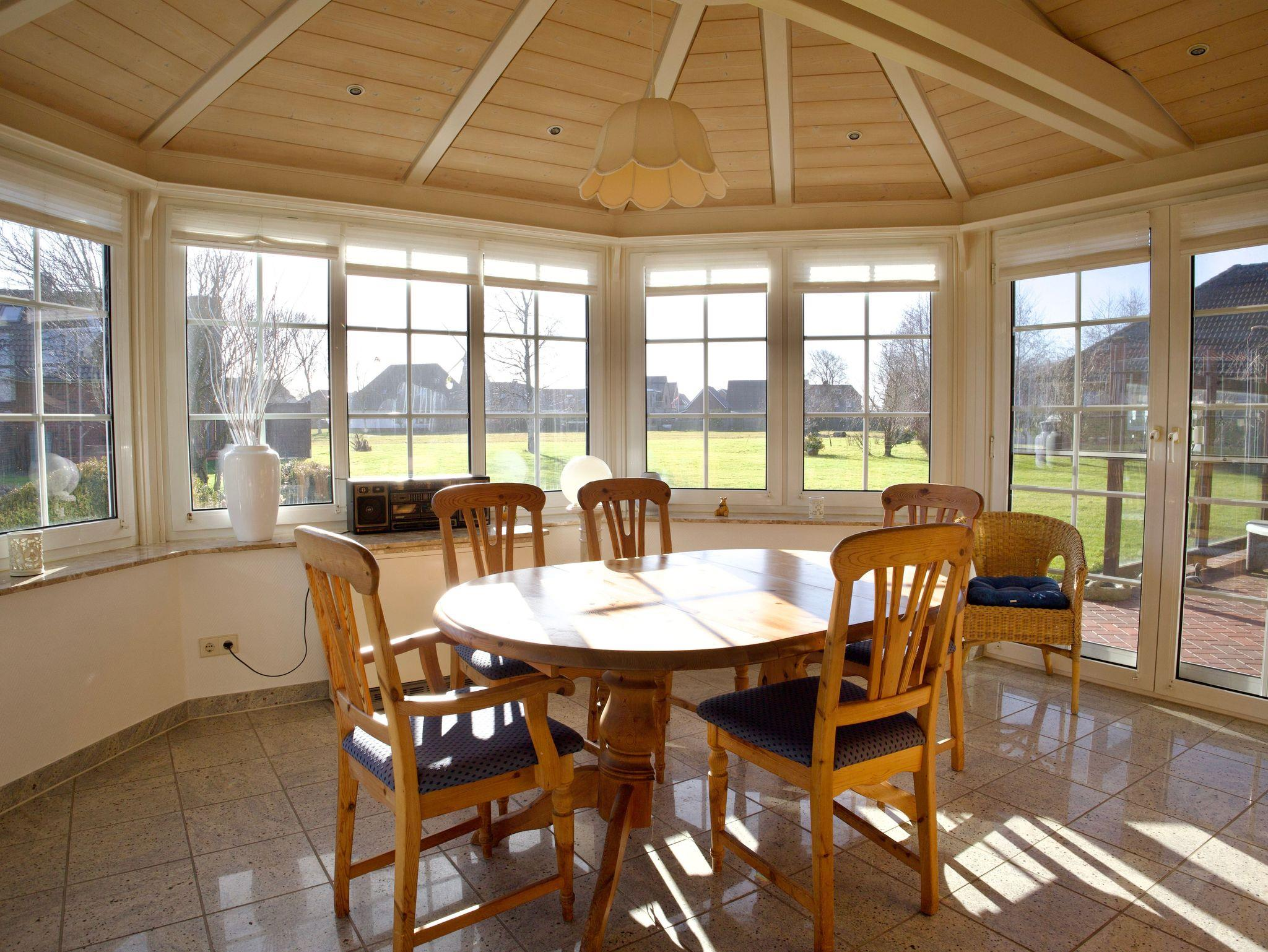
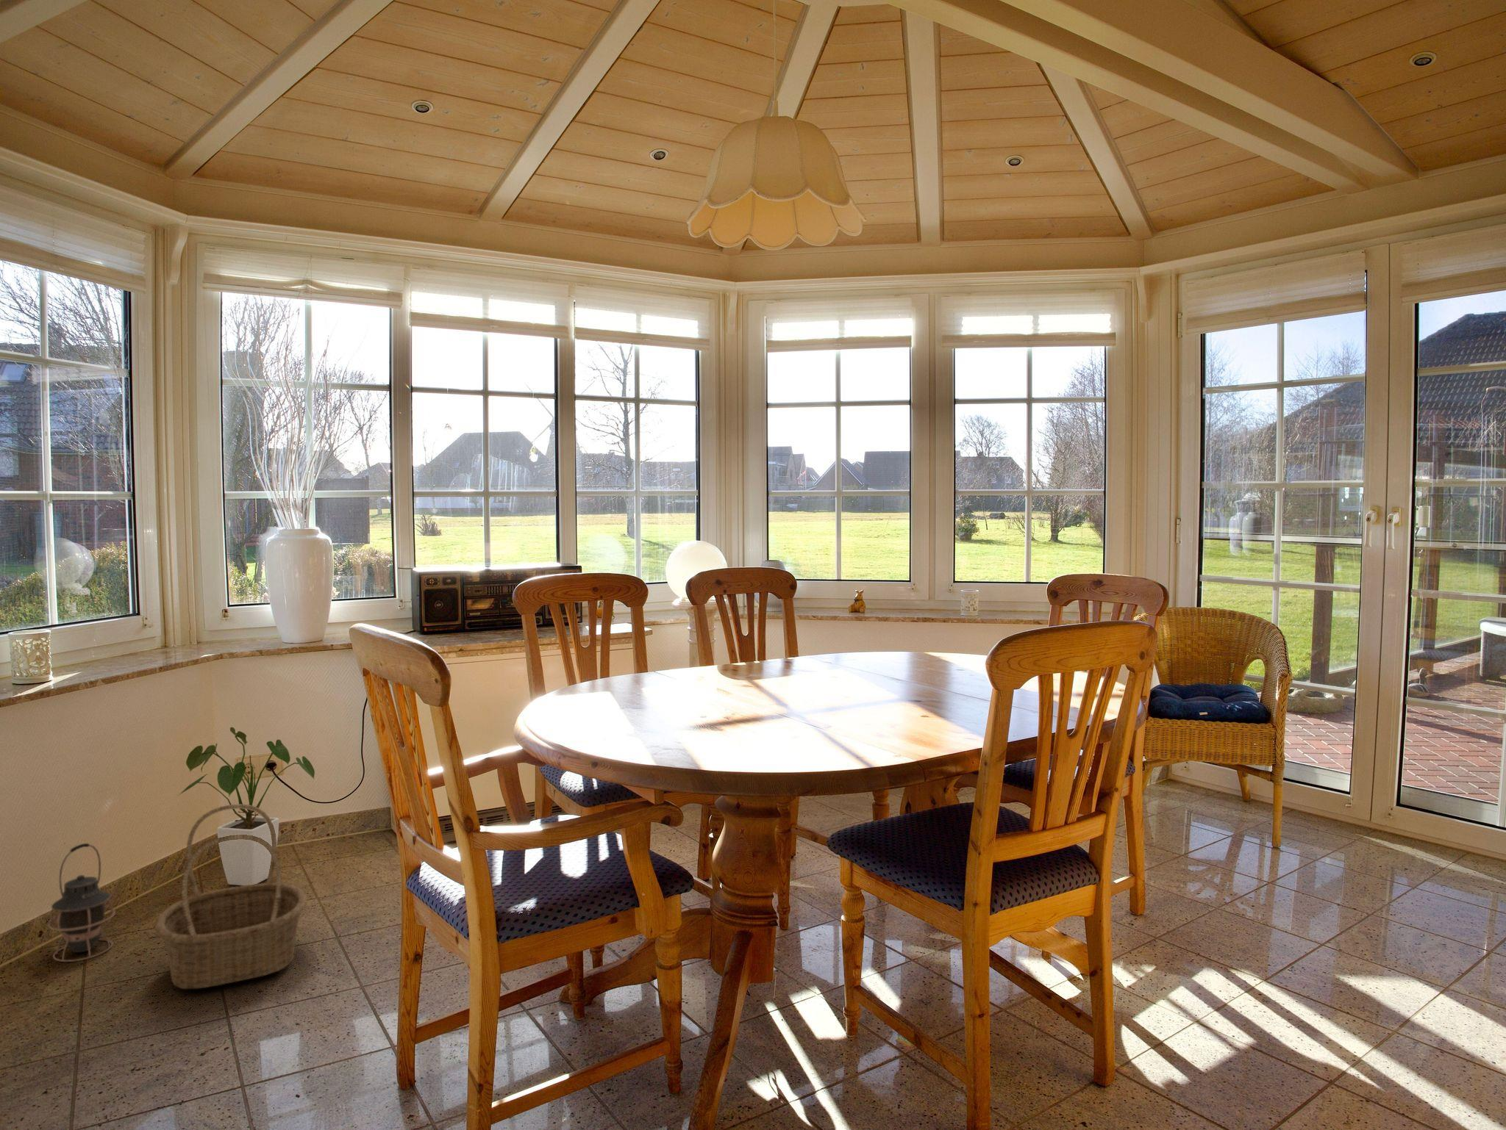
+ basket [153,804,308,990]
+ lantern [48,843,116,963]
+ house plant [177,726,316,885]
